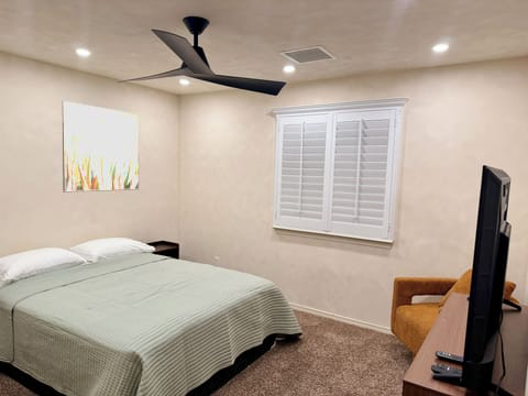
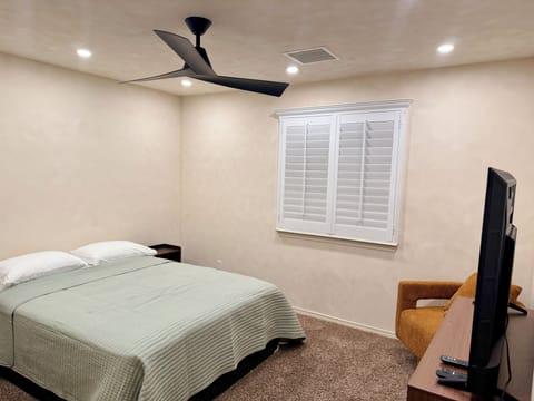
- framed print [62,100,141,194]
